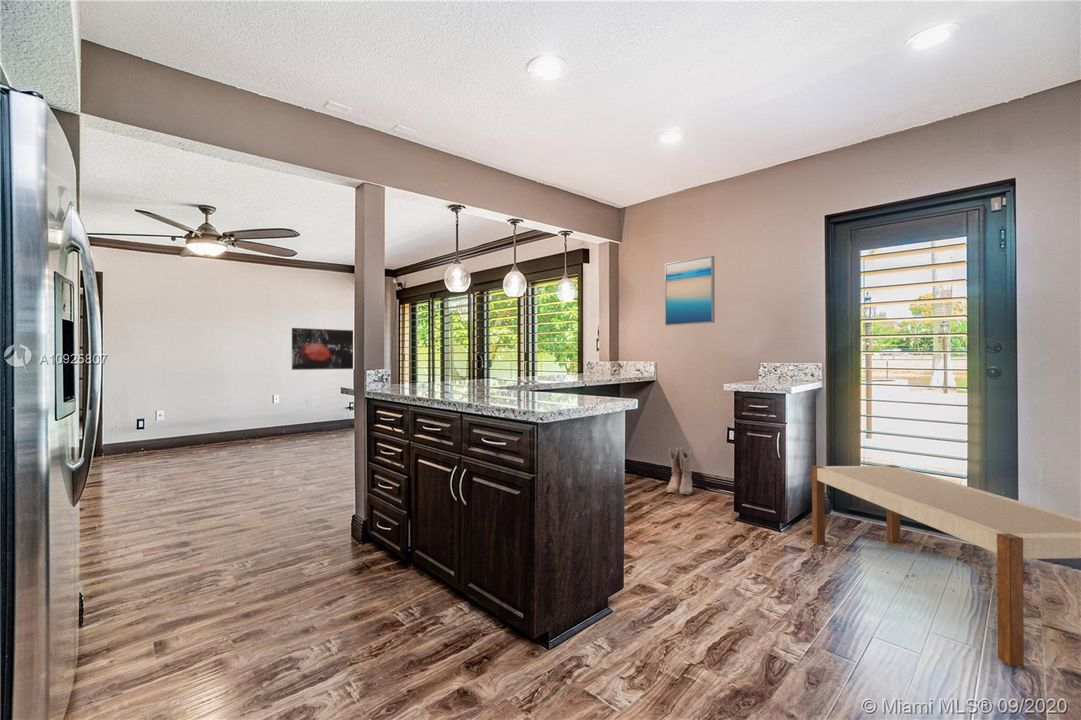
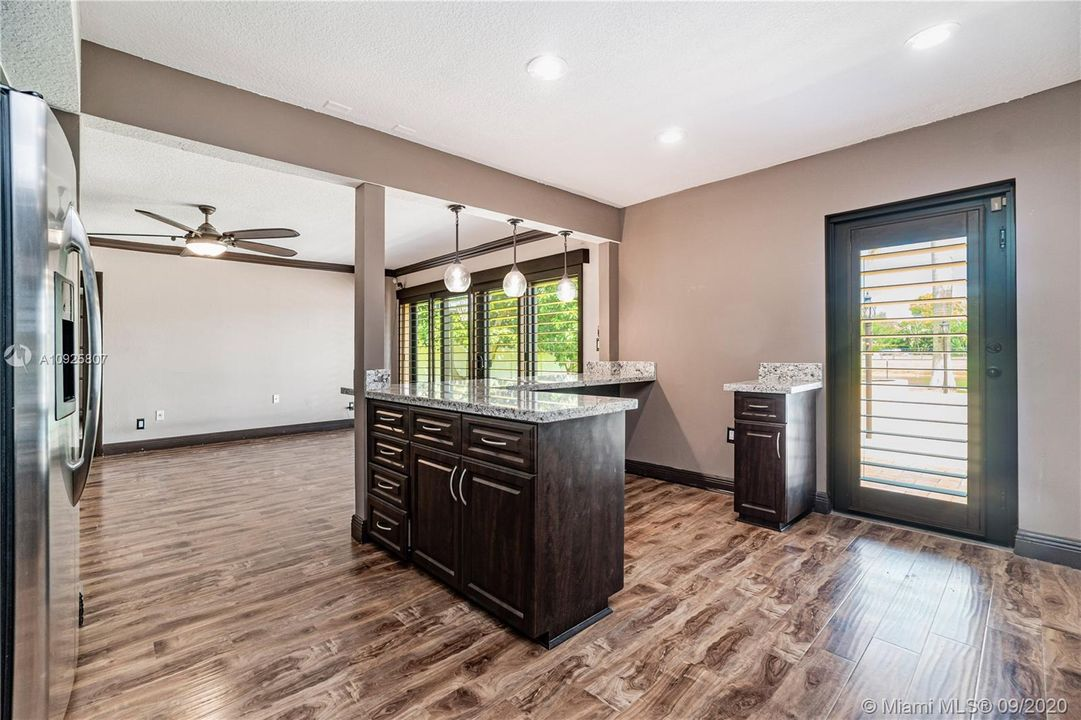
- boots [665,447,693,496]
- wall art [291,327,354,371]
- wall art [664,255,716,327]
- bench [811,464,1081,667]
